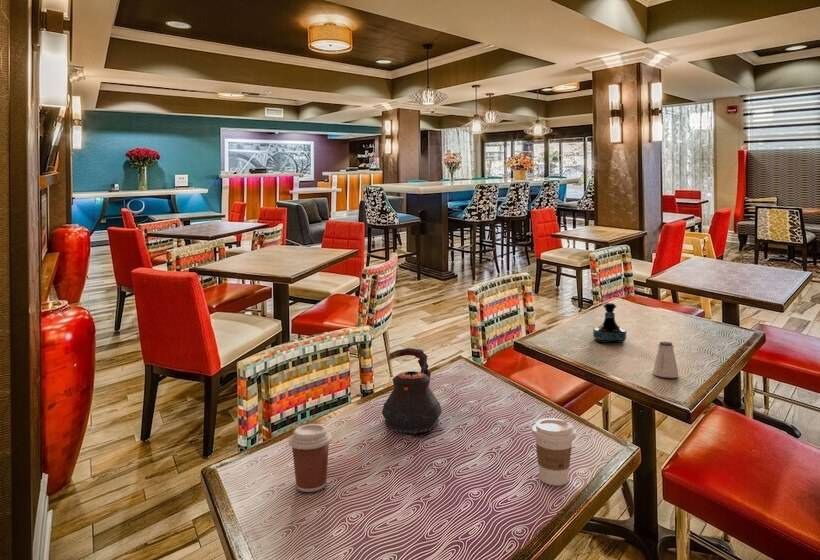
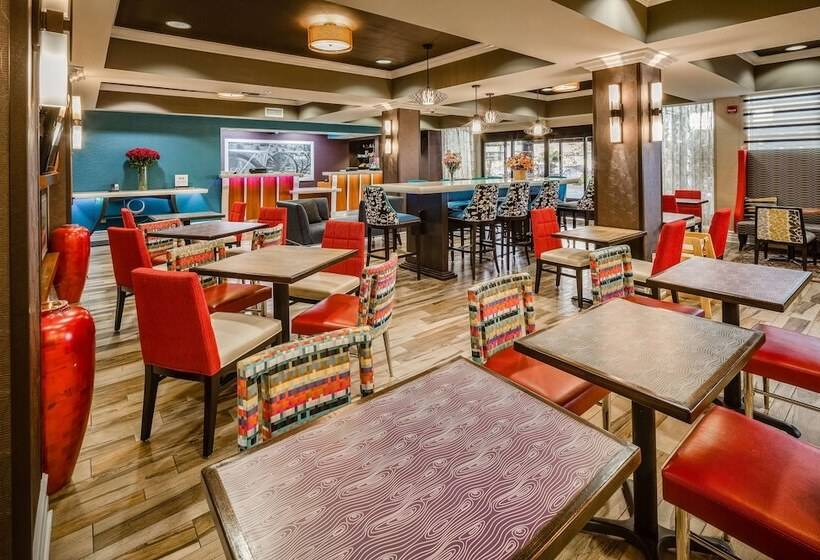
- tequila bottle [592,302,627,344]
- coffee cup [288,423,333,493]
- saltshaker [652,341,680,379]
- coffee cup [531,417,577,487]
- teapot [381,347,443,435]
